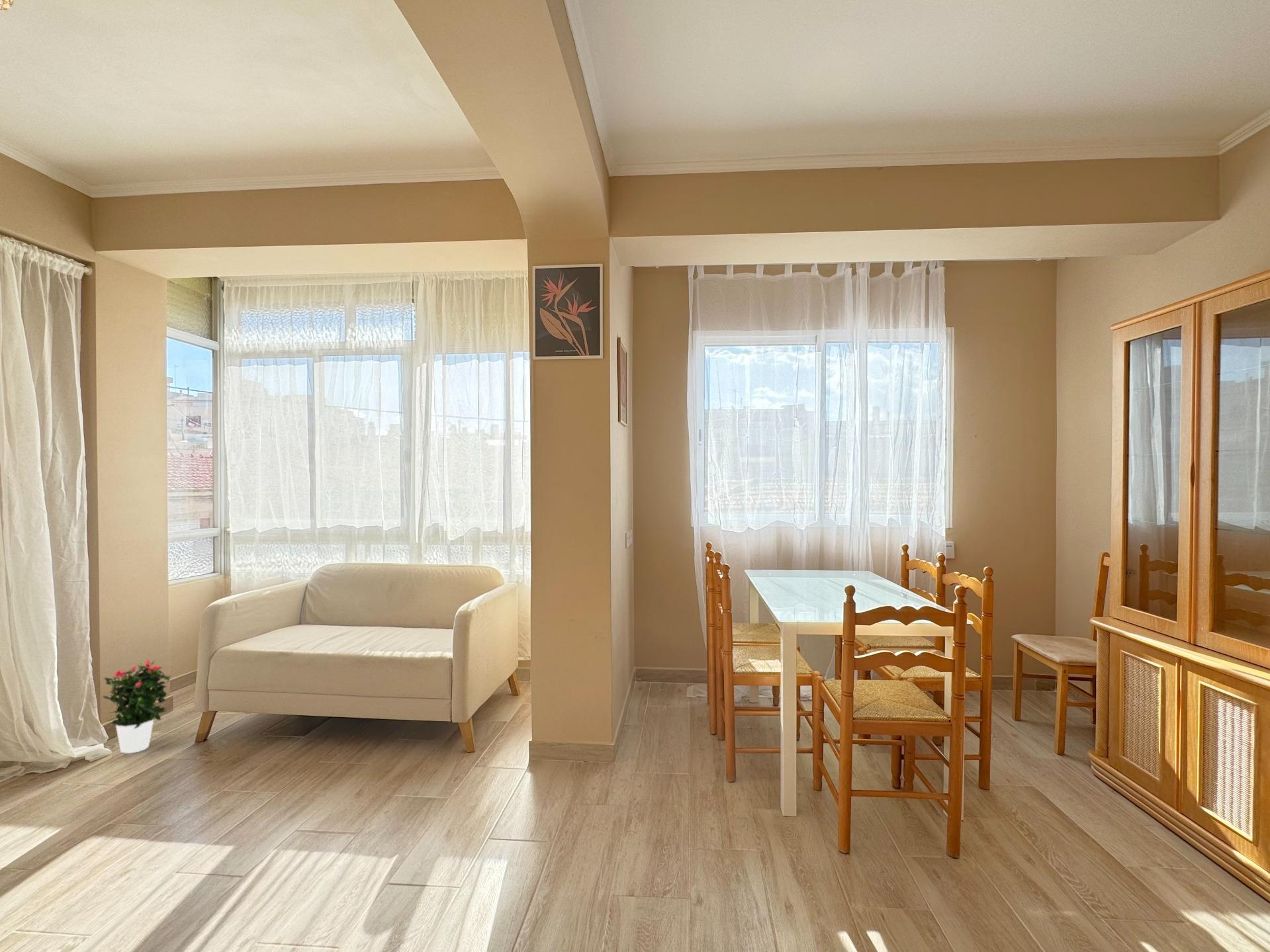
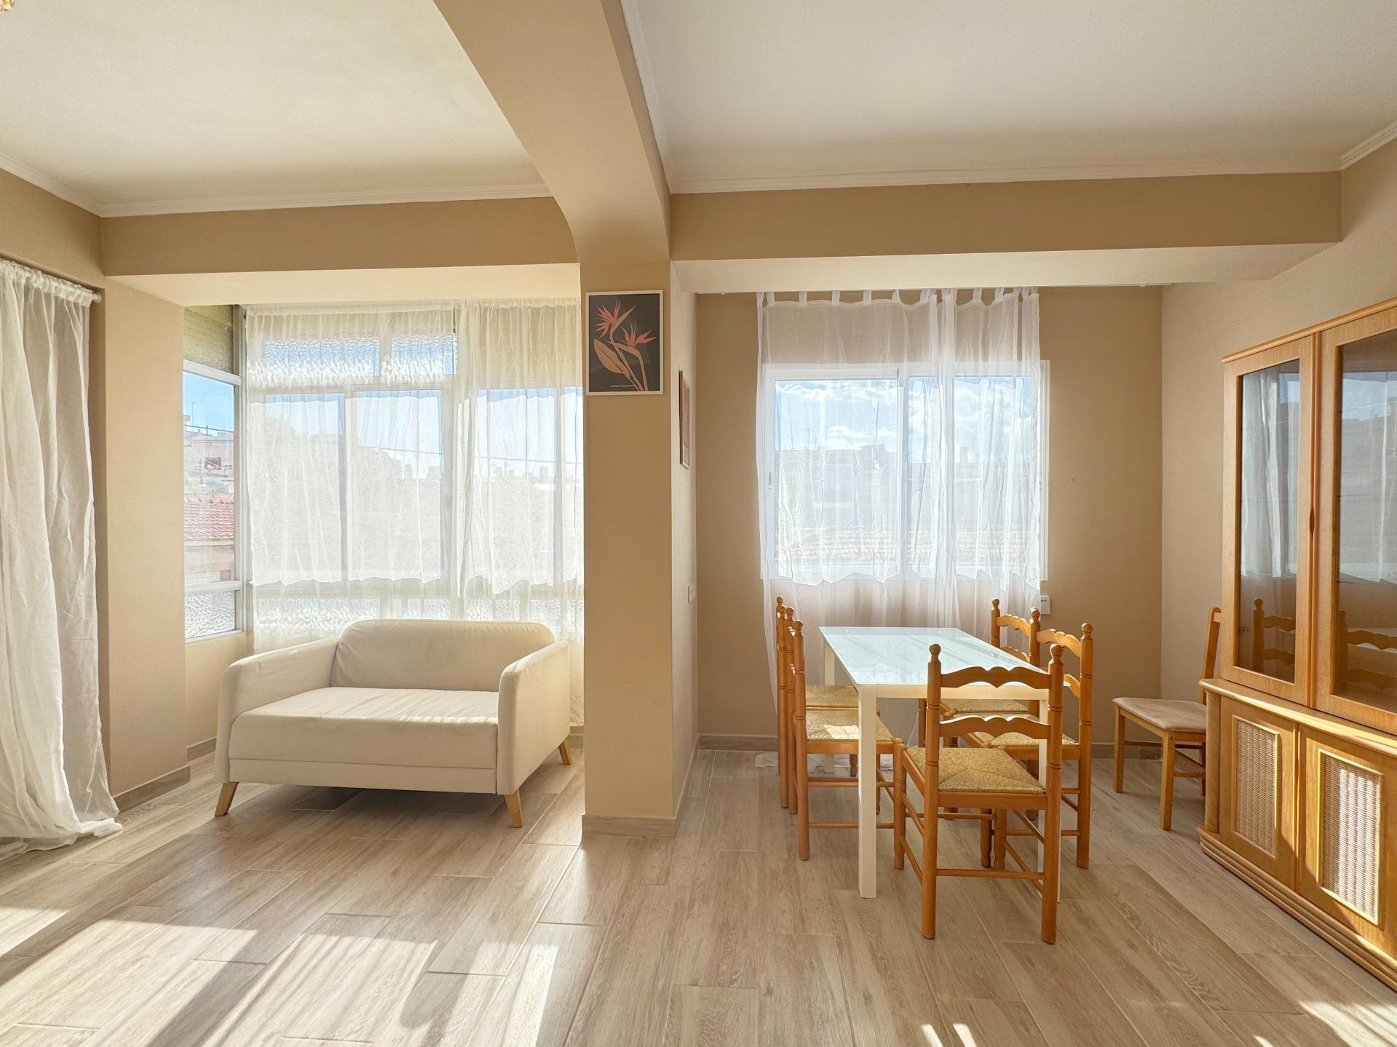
- potted flower [100,659,172,754]
